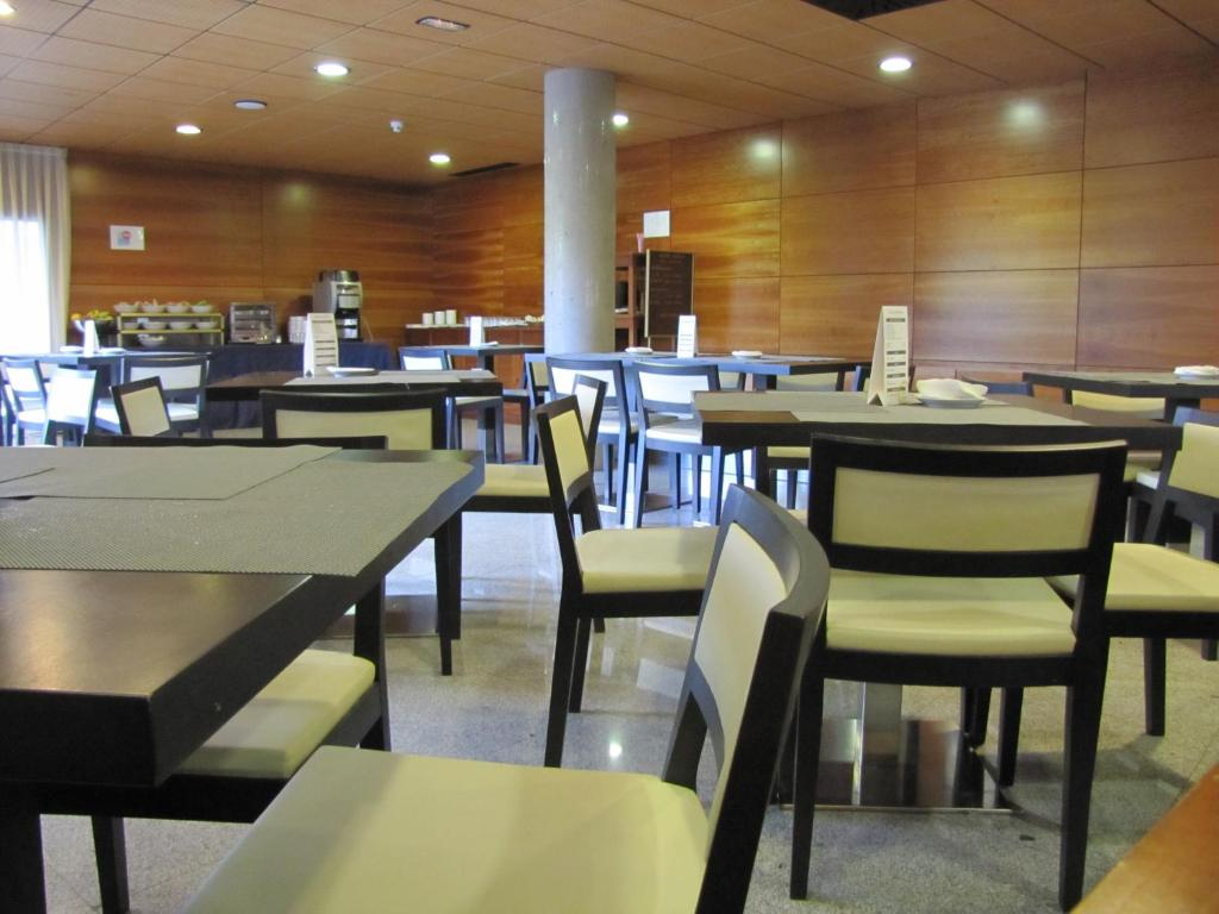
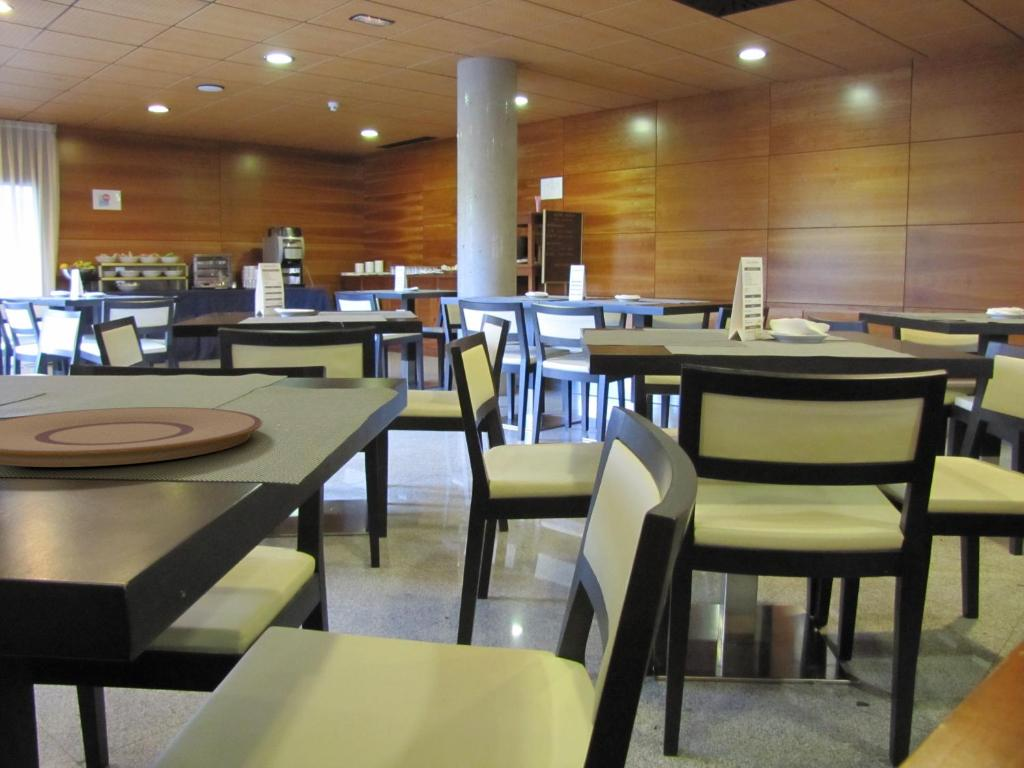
+ plate [0,406,263,468]
